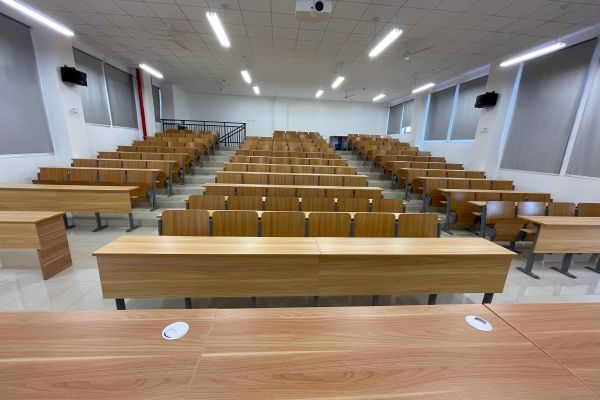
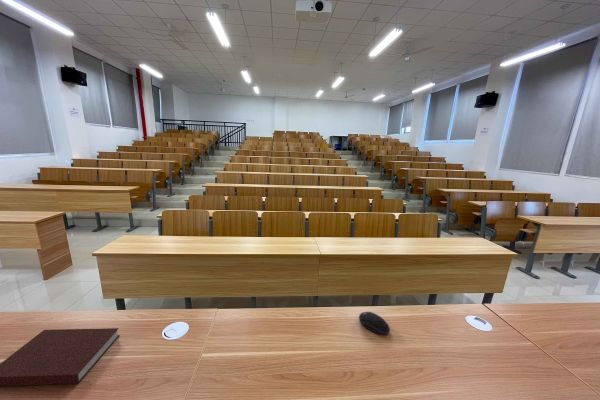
+ computer mouse [358,311,391,335]
+ notebook [0,327,121,387]
